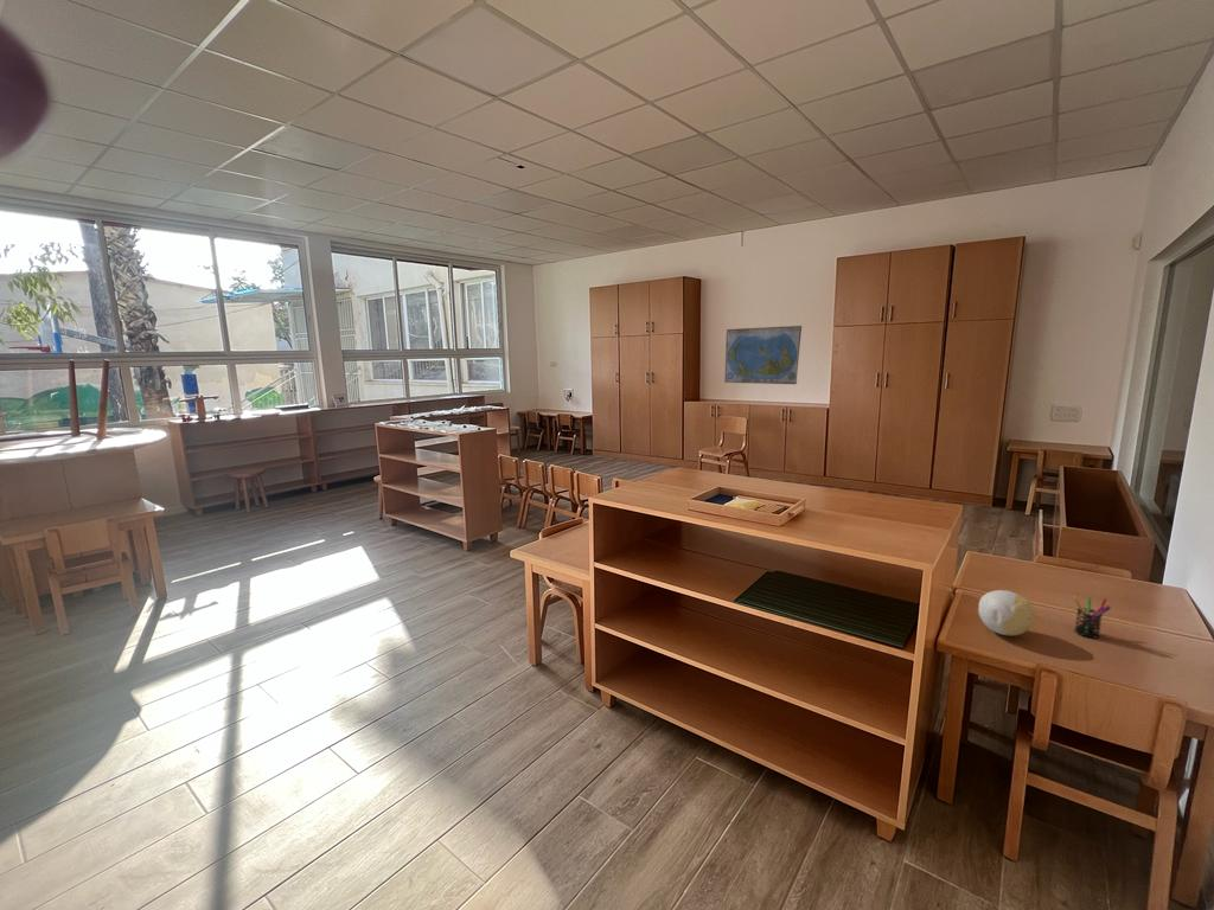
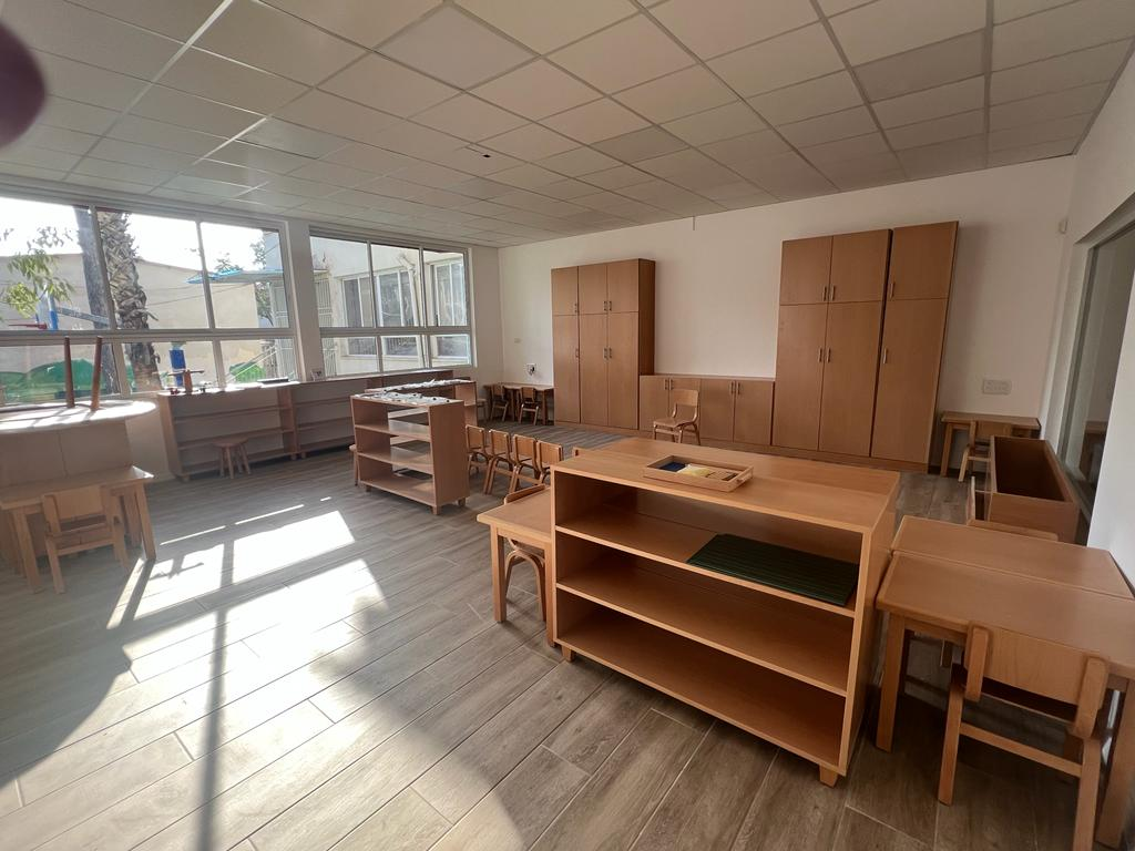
- decorative ball [977,589,1036,636]
- pen holder [1072,596,1112,639]
- world map [723,325,803,385]
